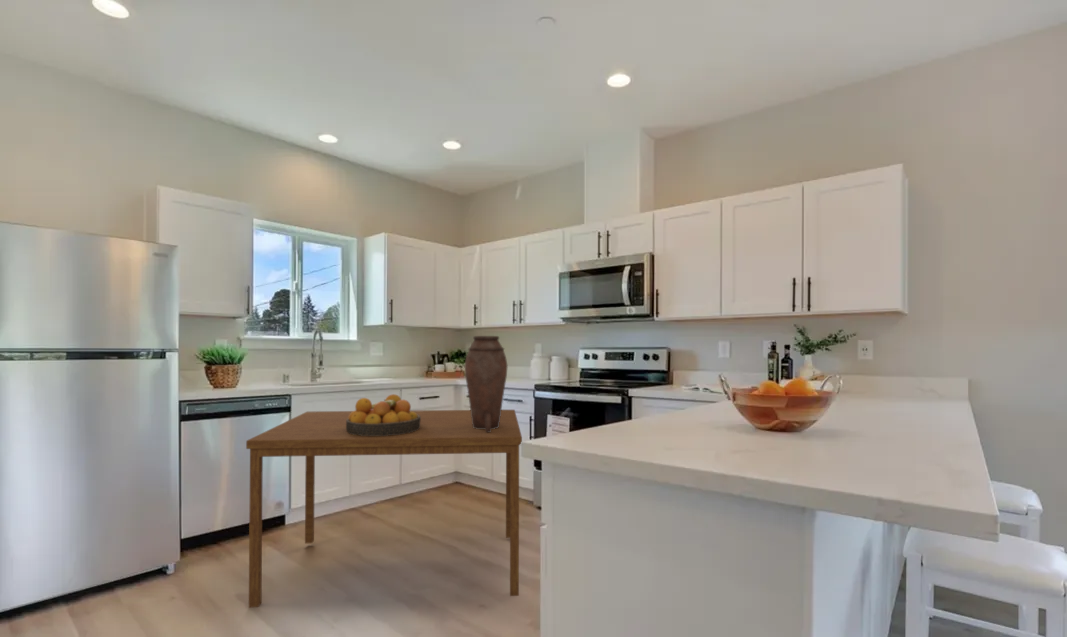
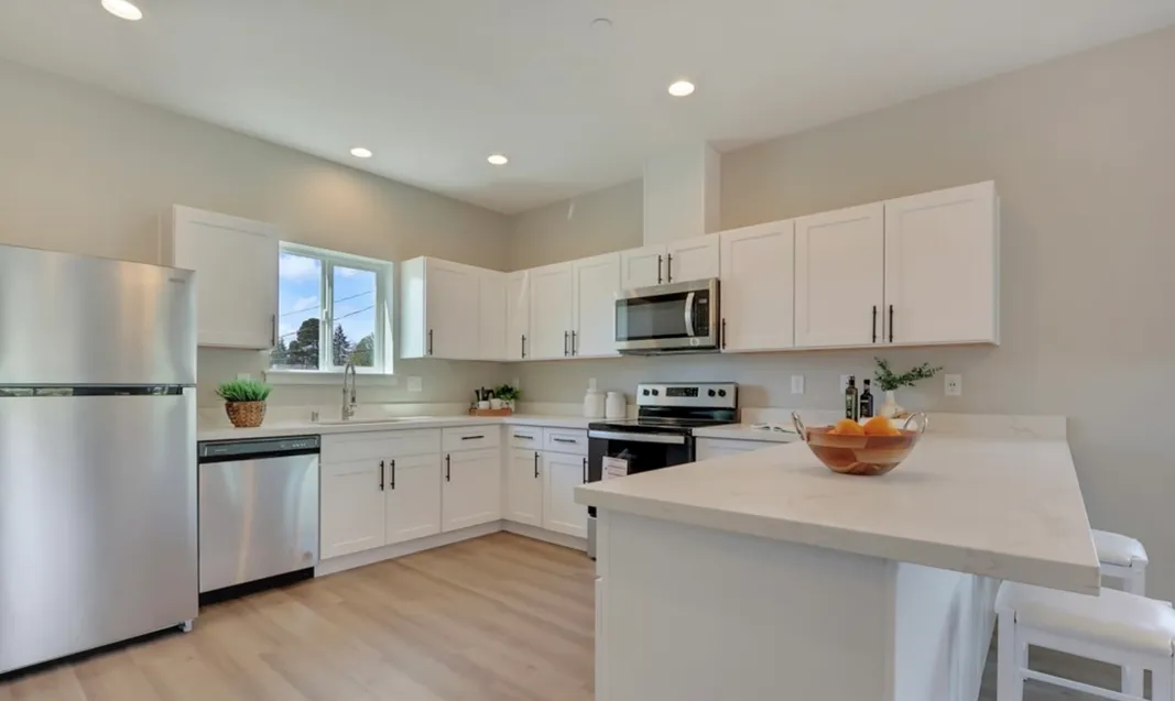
- fruit bowl [346,393,421,436]
- vase [464,335,509,432]
- dining table [245,409,523,608]
